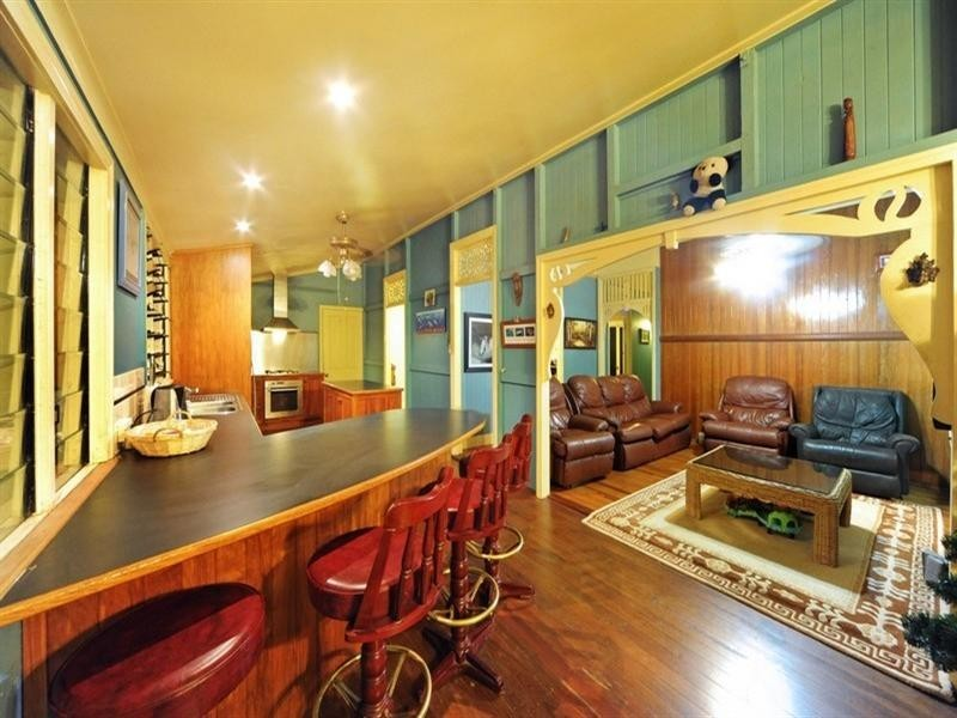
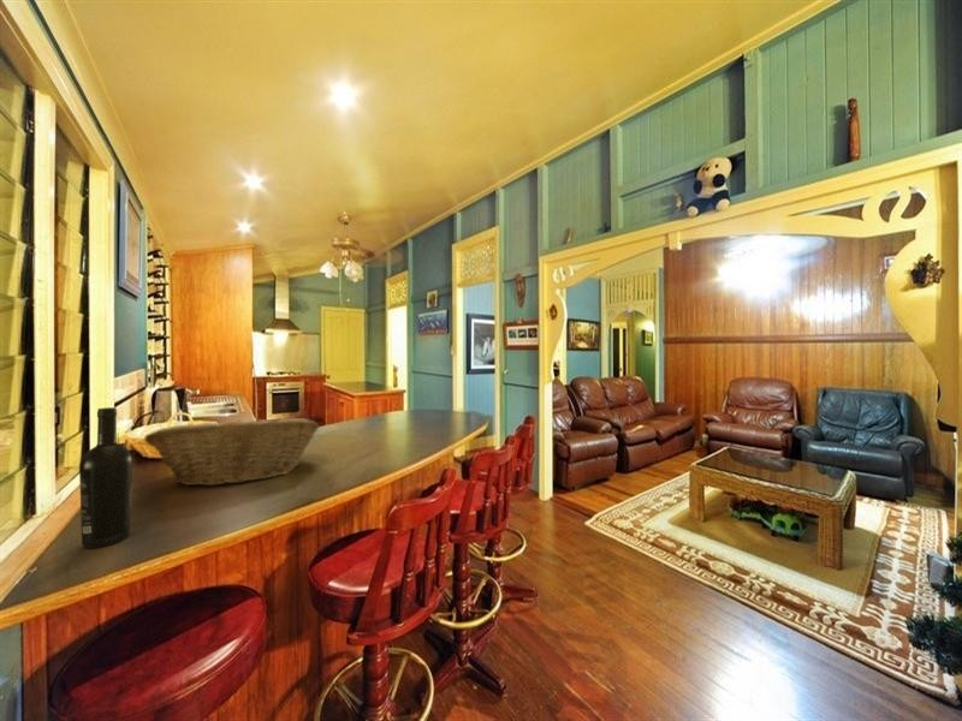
+ wine bottle [78,406,133,549]
+ fruit basket [143,417,320,487]
